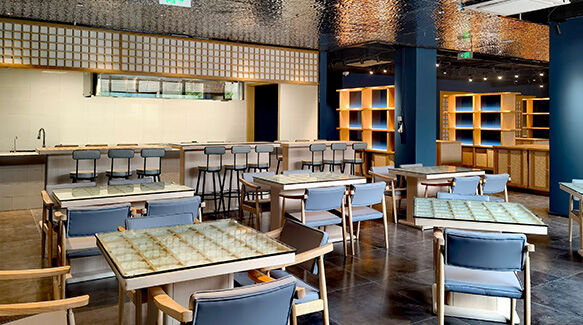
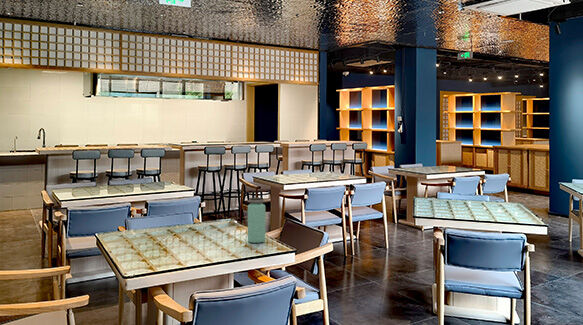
+ bottle [247,197,266,244]
